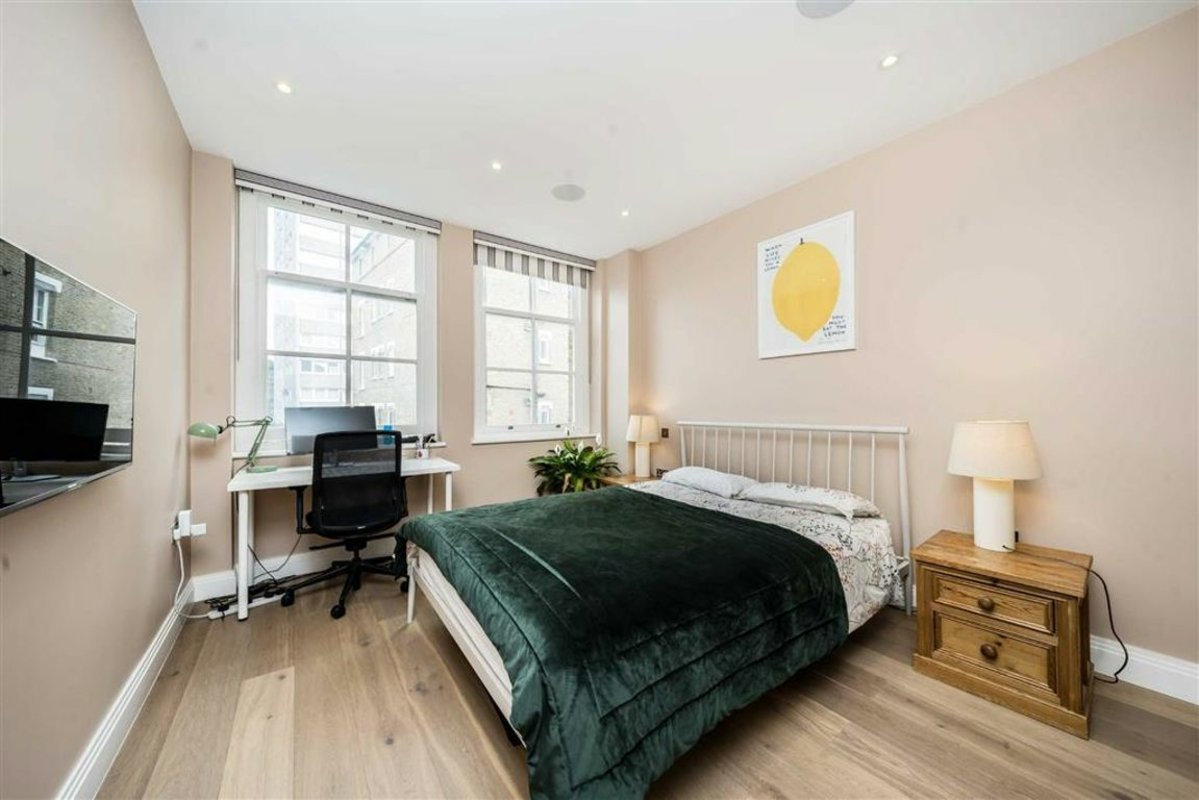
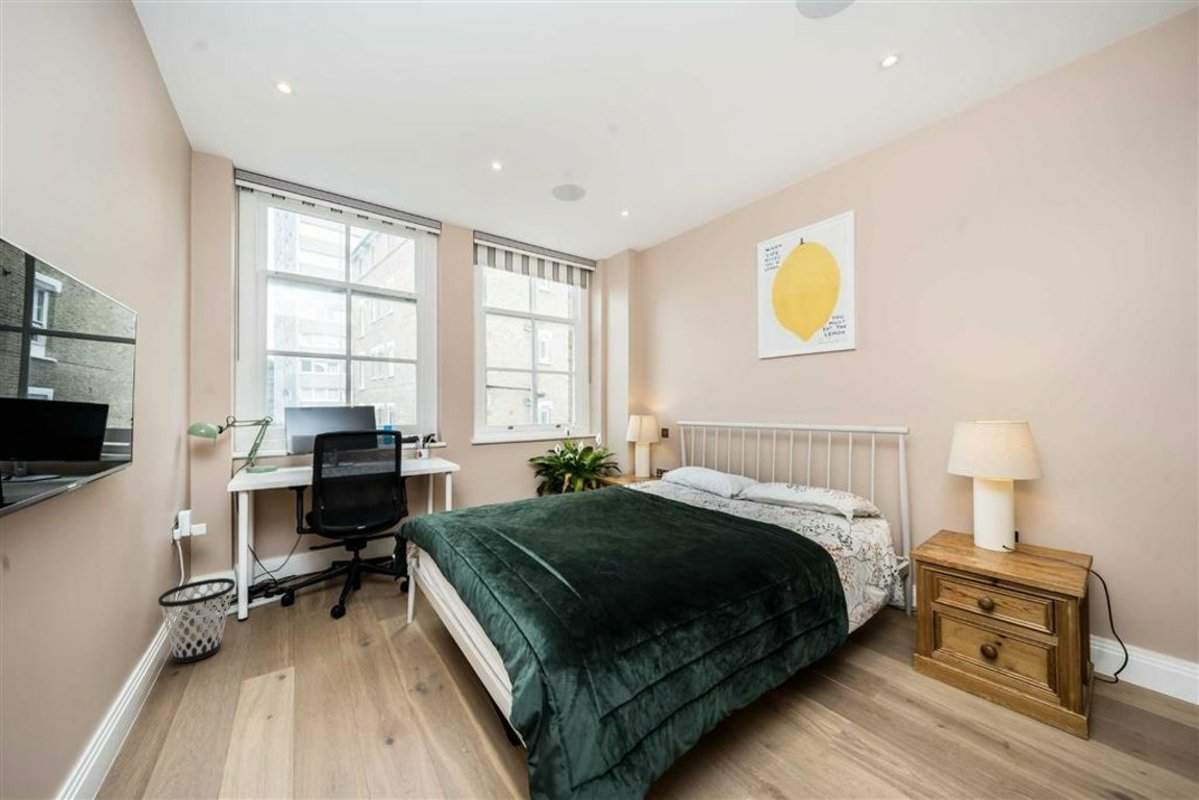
+ wastebasket [157,577,236,664]
